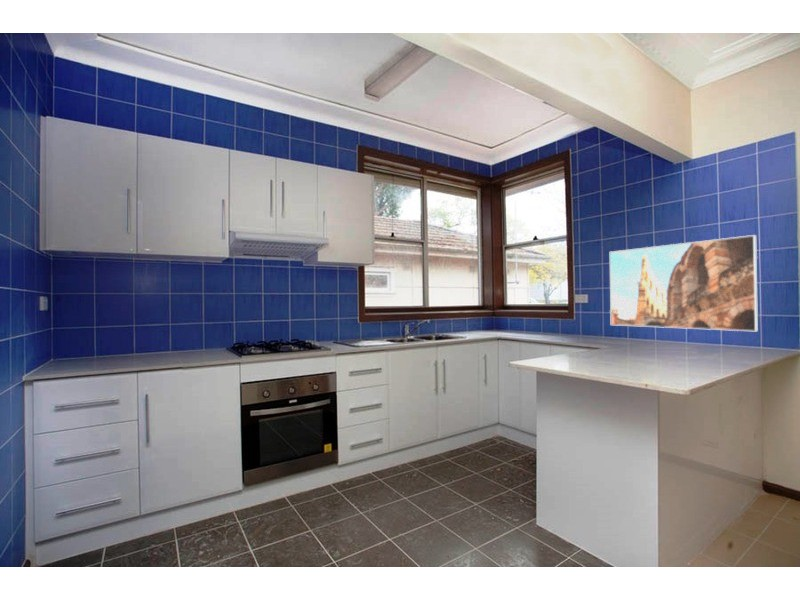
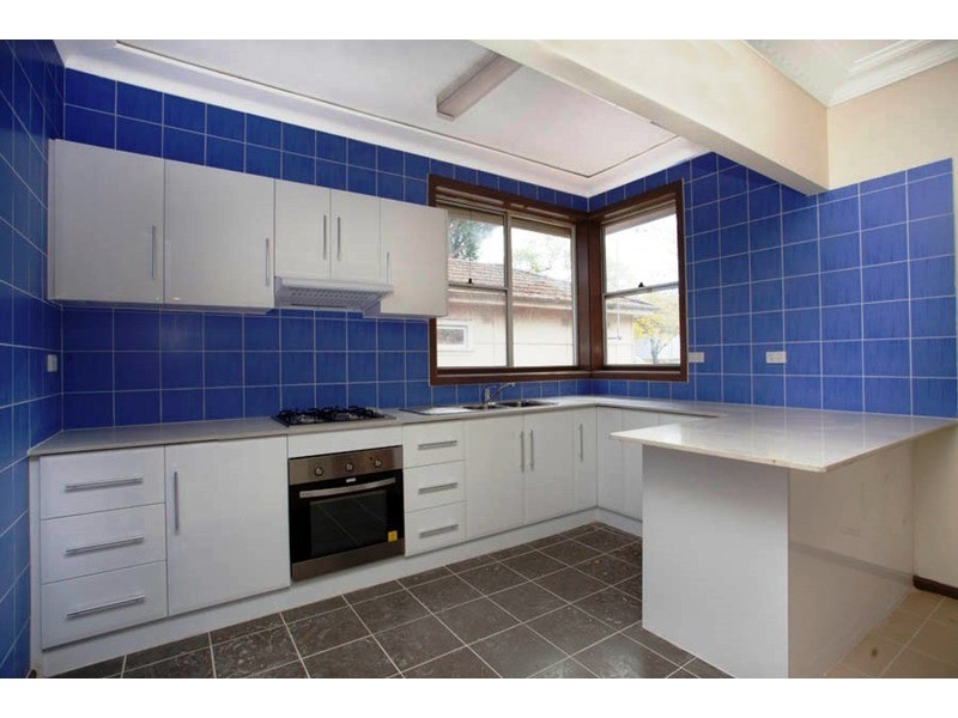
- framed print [609,234,759,332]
